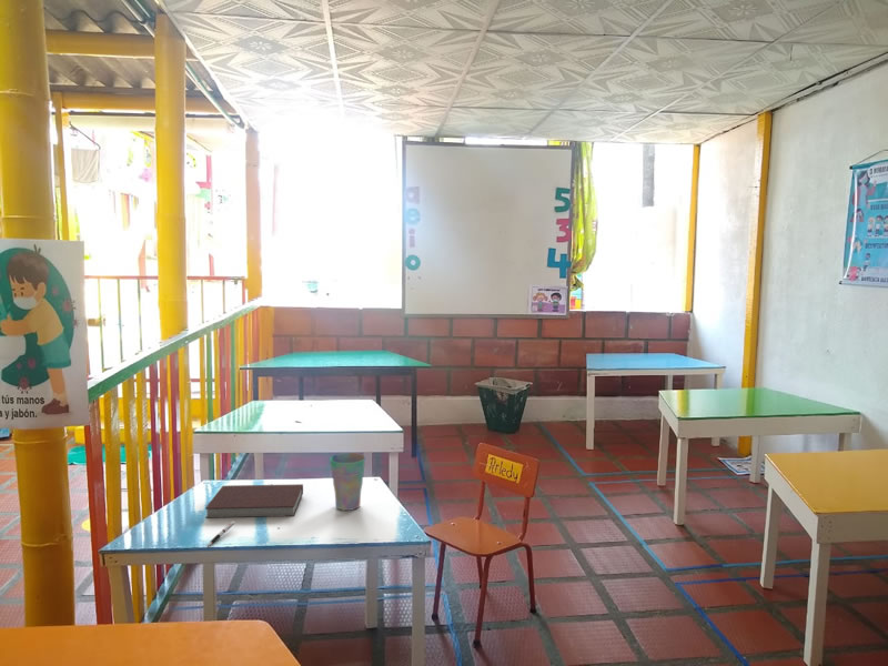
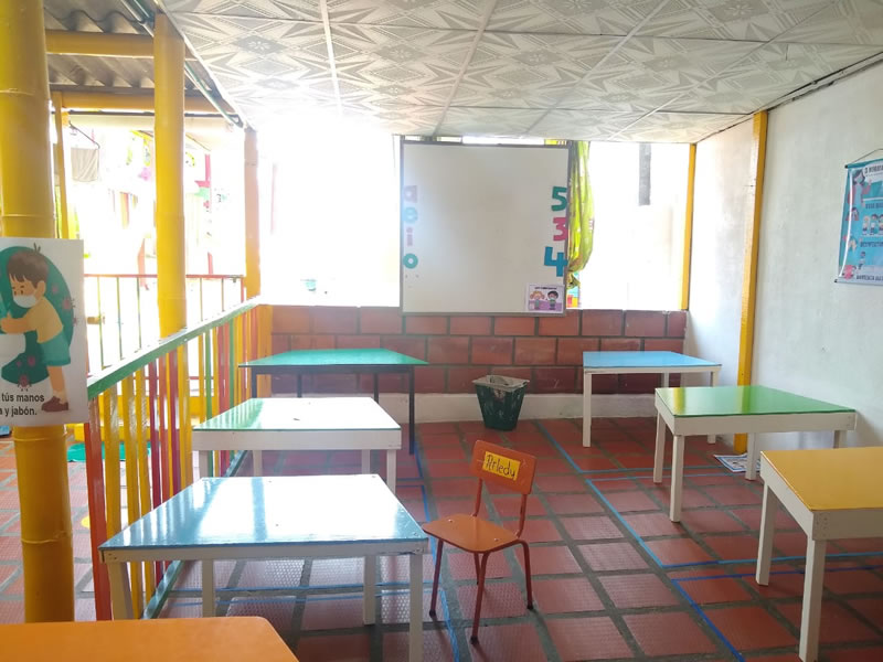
- cup [329,452,367,512]
- pen [206,521,235,547]
- notebook [204,483,304,519]
